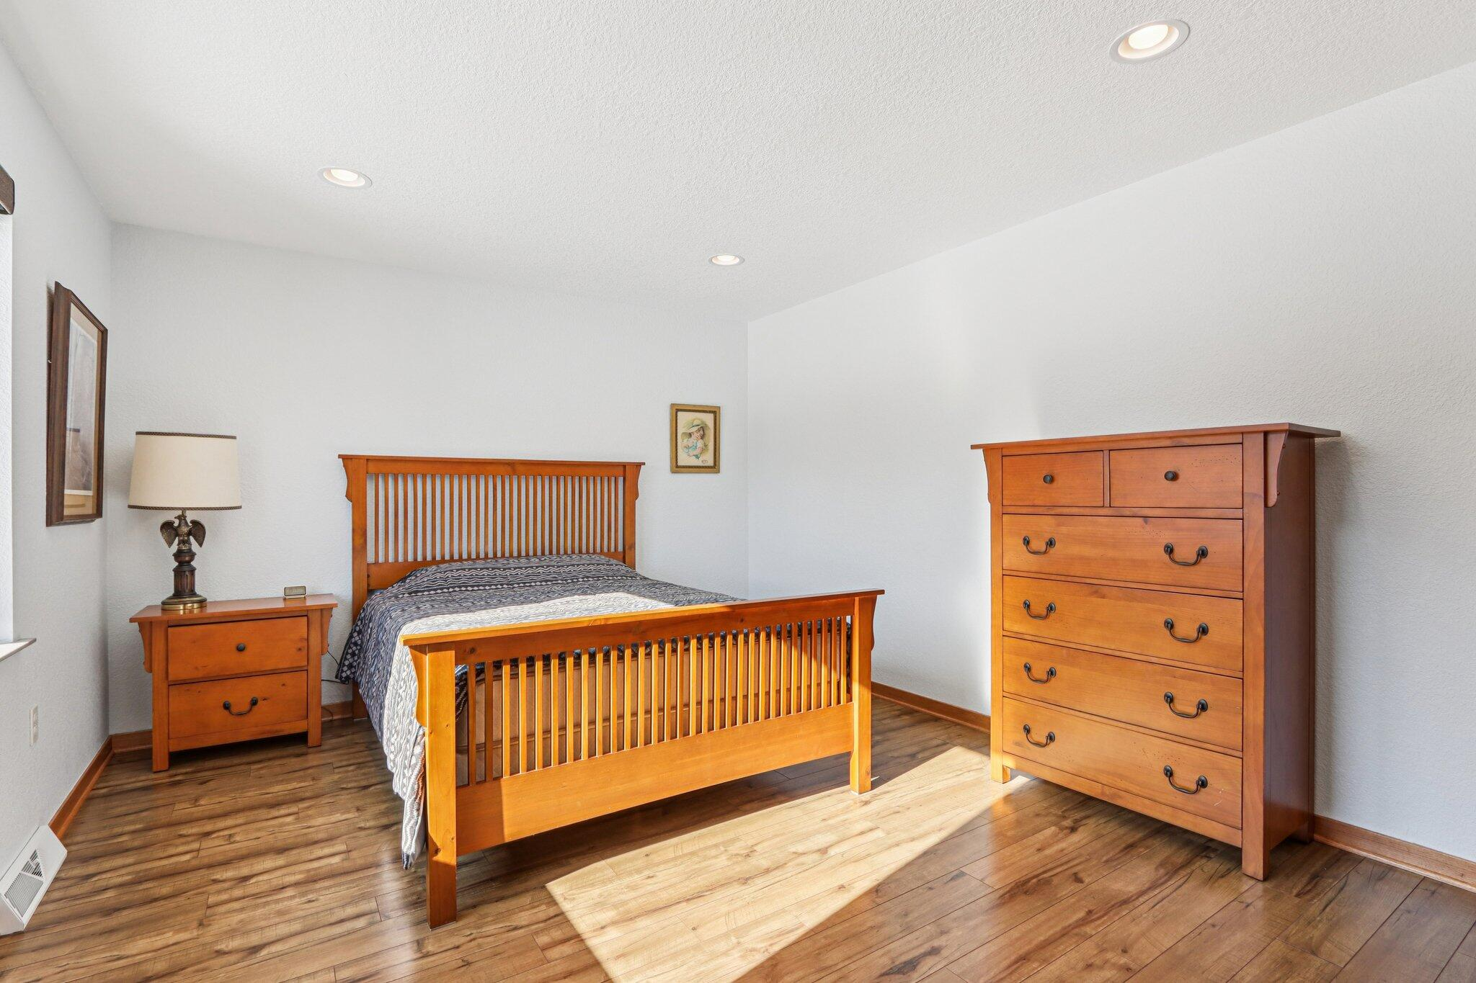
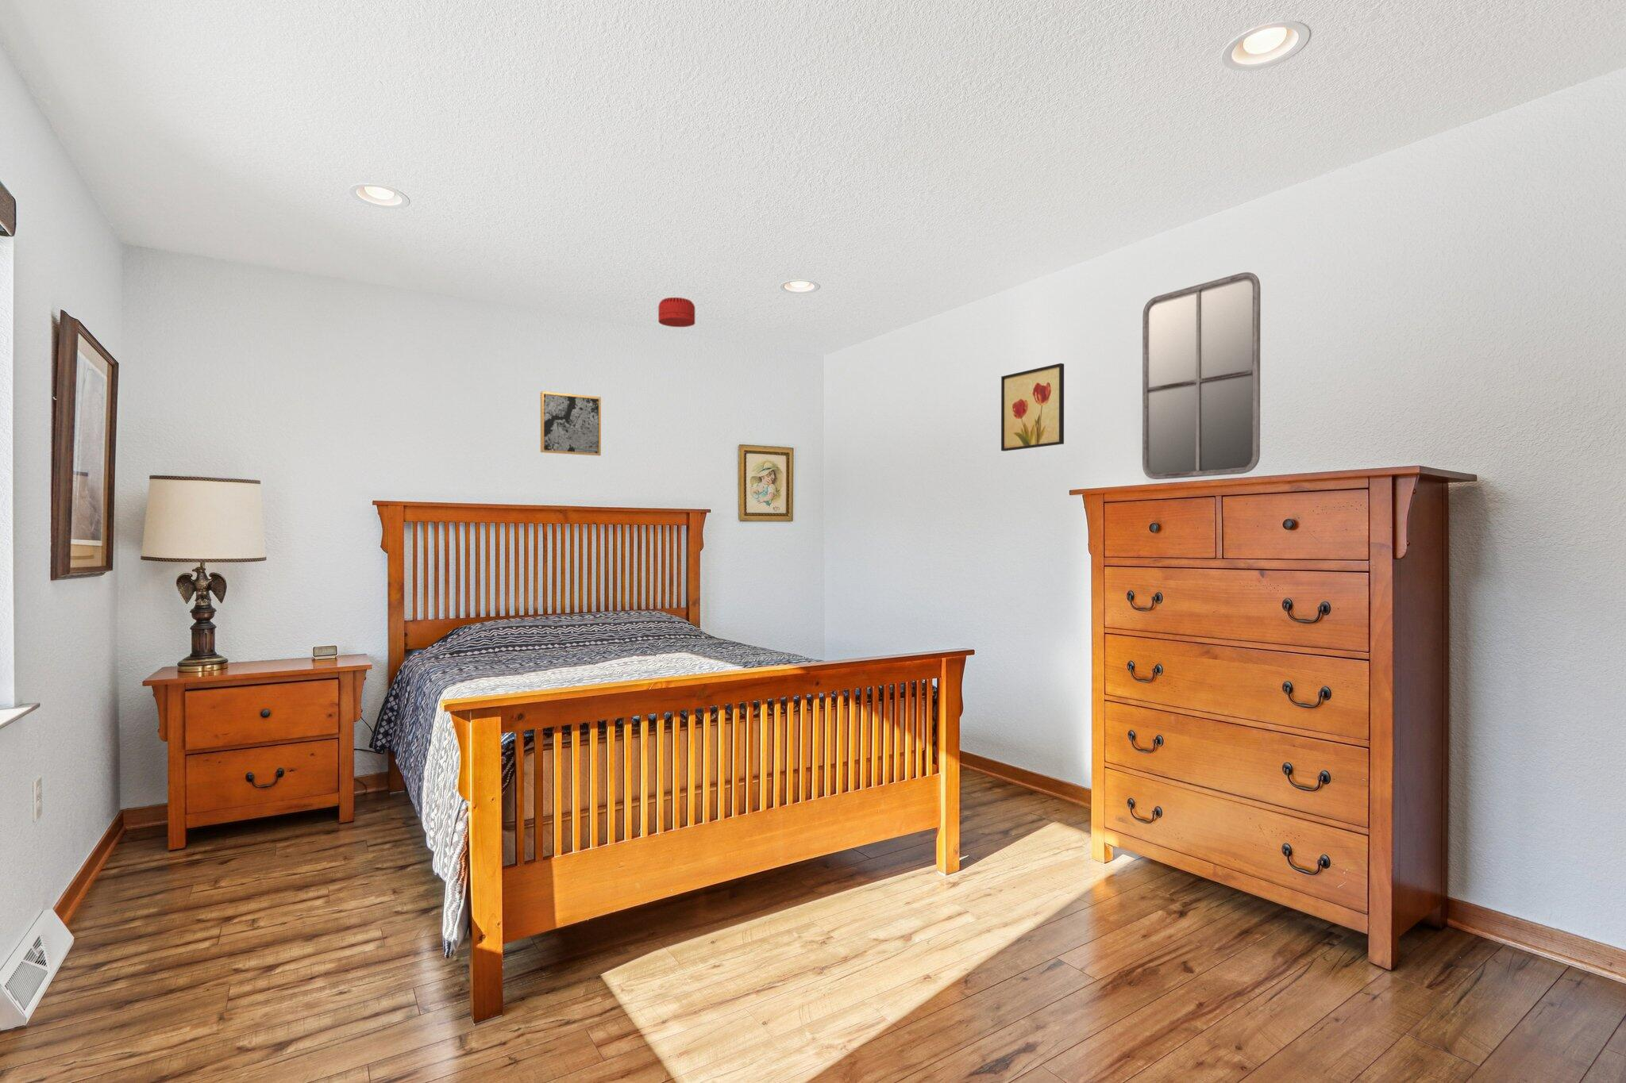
+ smoke detector [658,296,695,328]
+ wall art [540,390,602,456]
+ wall art [1000,363,1065,451]
+ home mirror [1141,271,1262,480]
